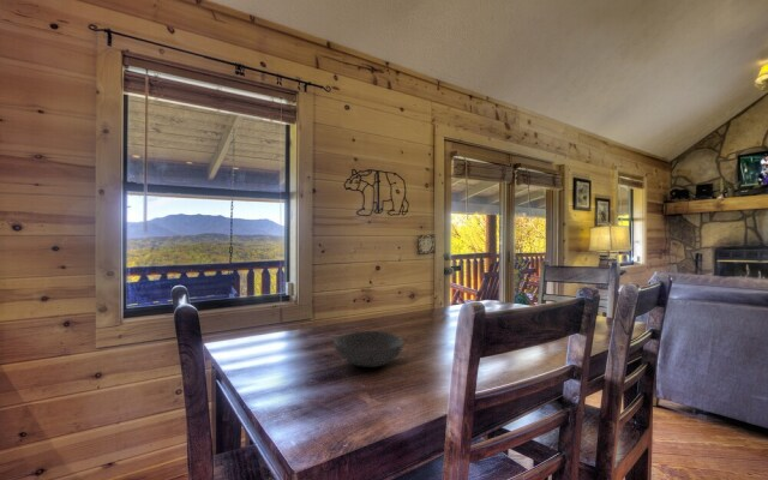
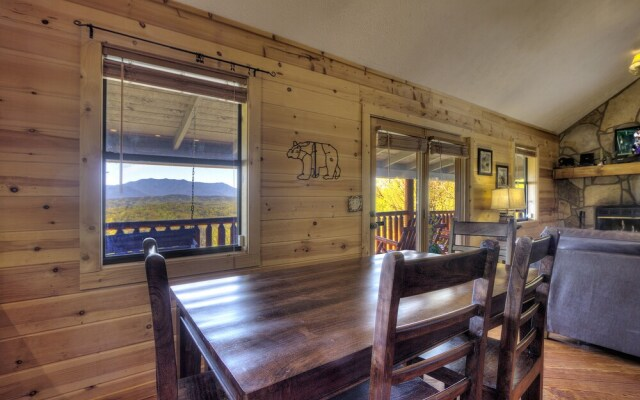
- bowl [332,330,406,368]
